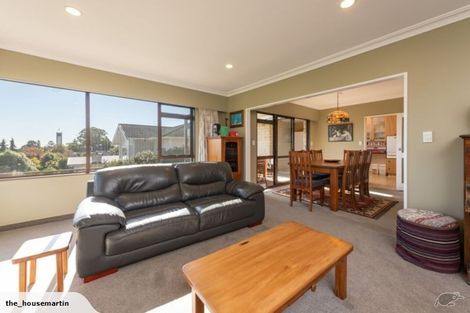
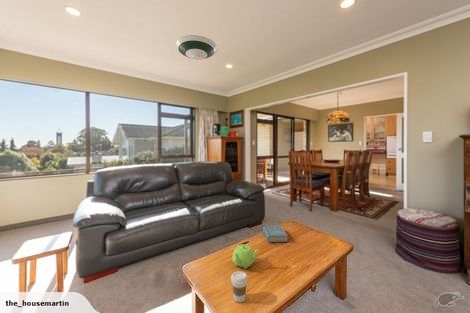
+ coffee cup [230,270,249,303]
+ teapot [231,243,260,270]
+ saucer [174,34,218,61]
+ book [262,224,289,243]
